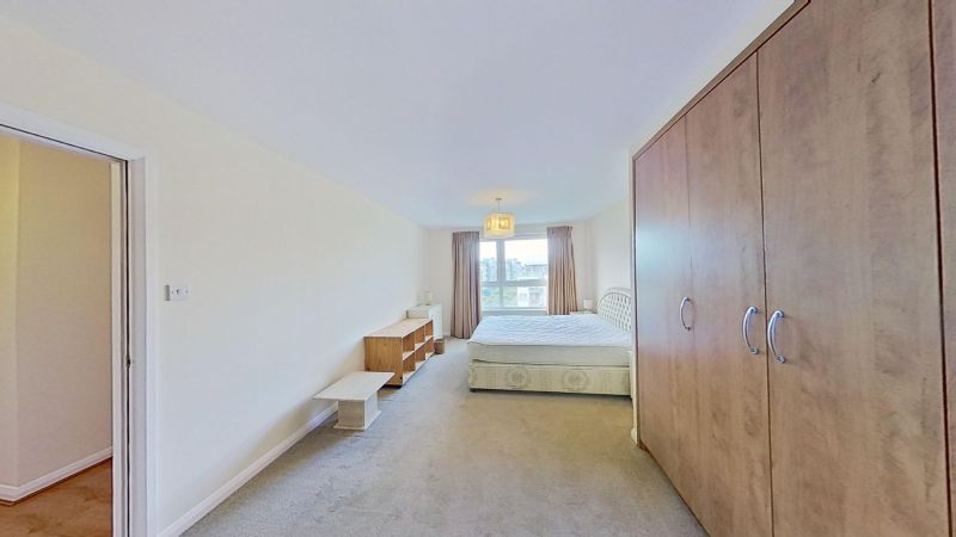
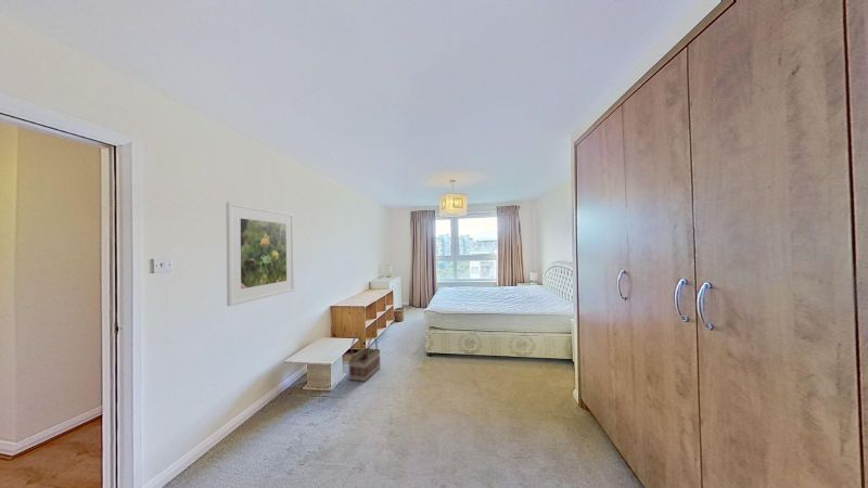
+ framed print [226,201,295,307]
+ basket [347,334,382,383]
